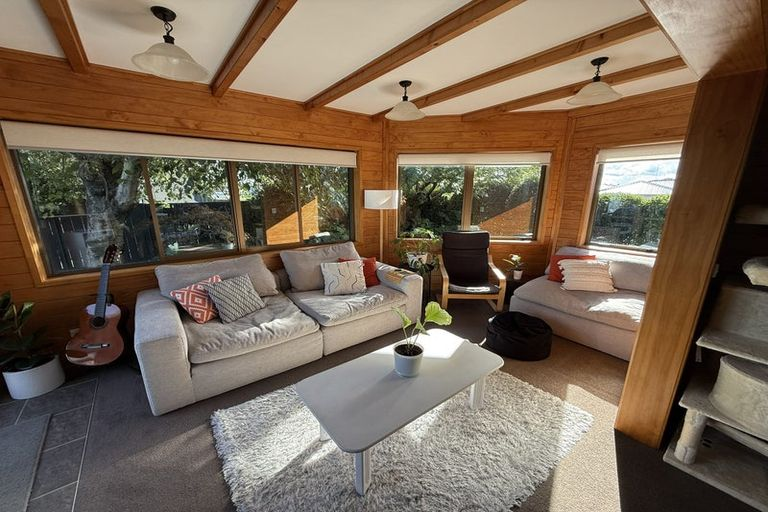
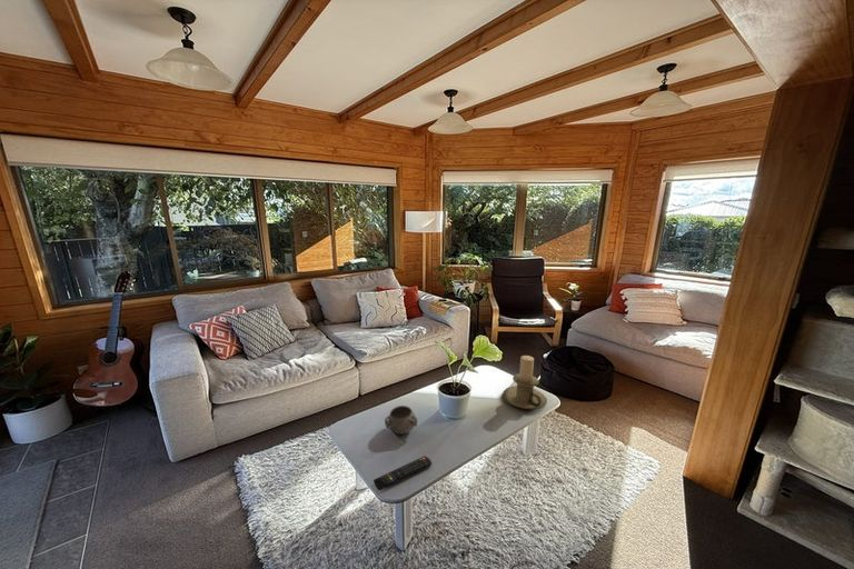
+ remote control [373,455,433,491]
+ decorative bowl [384,405,418,436]
+ candle holder [502,355,548,410]
